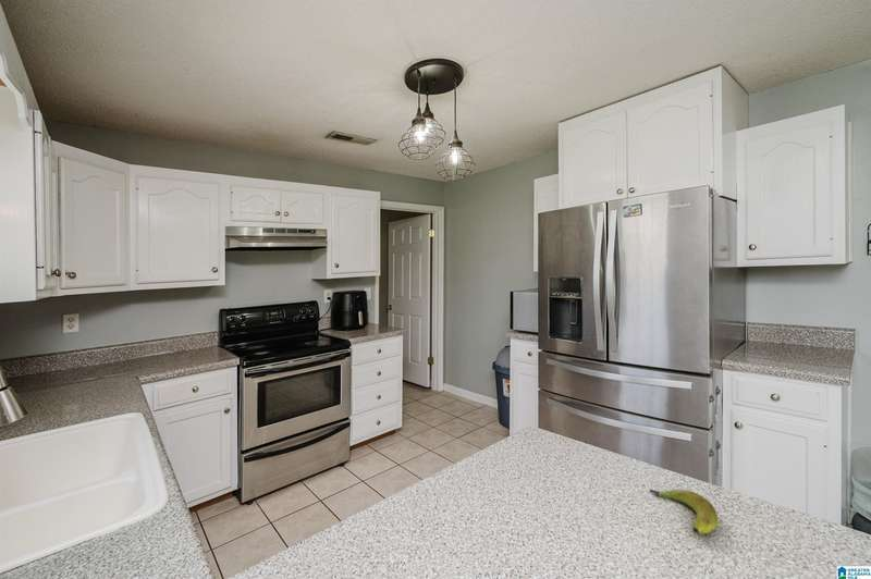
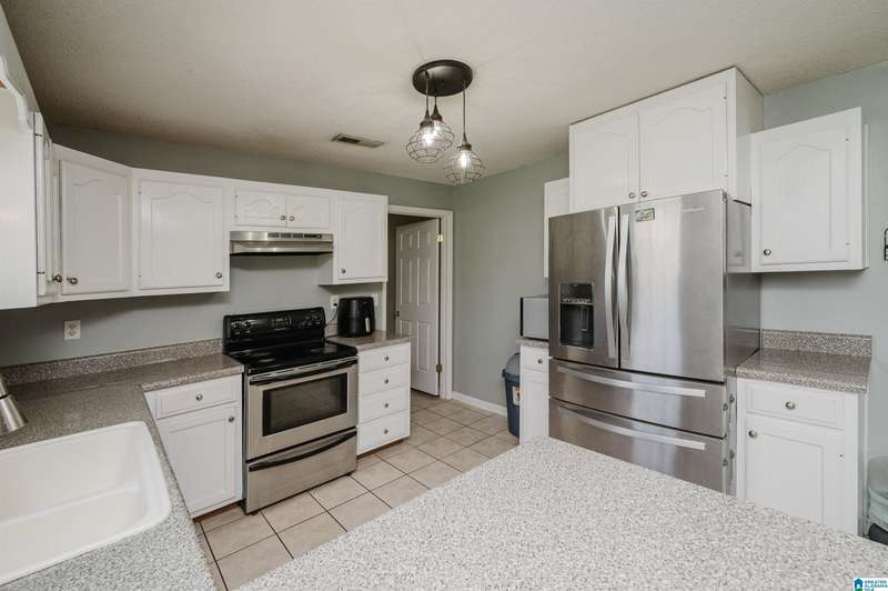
- banana [649,489,720,534]
